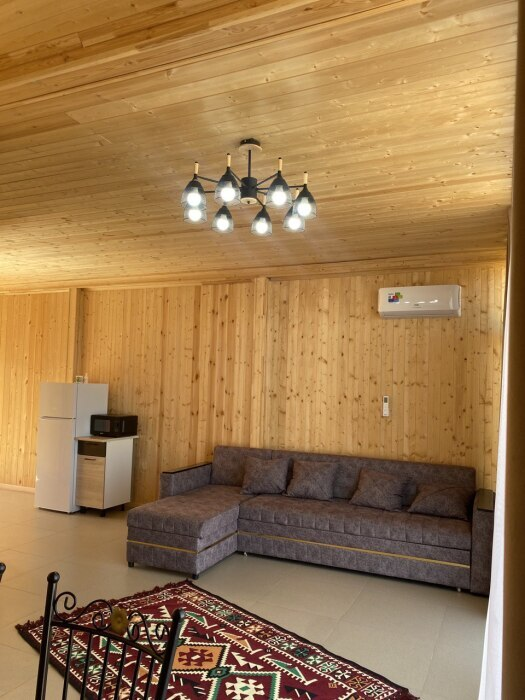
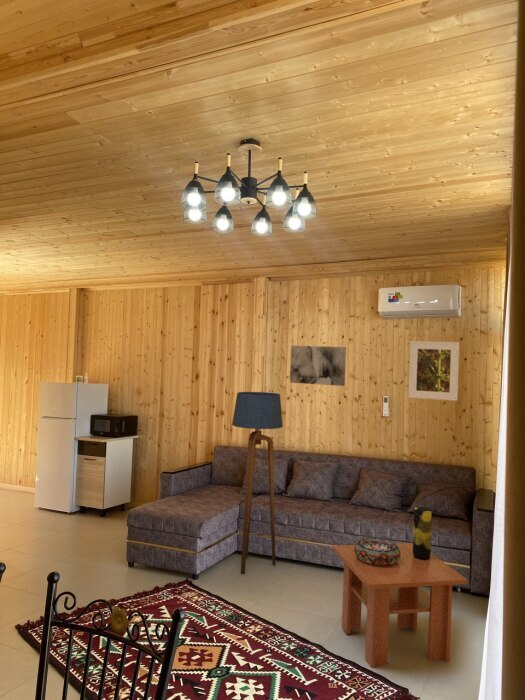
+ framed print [407,340,460,402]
+ coffee table [332,542,469,669]
+ vase [412,506,433,560]
+ floor lamp [231,391,284,575]
+ decorative bowl [354,537,400,565]
+ wall art [289,345,347,387]
